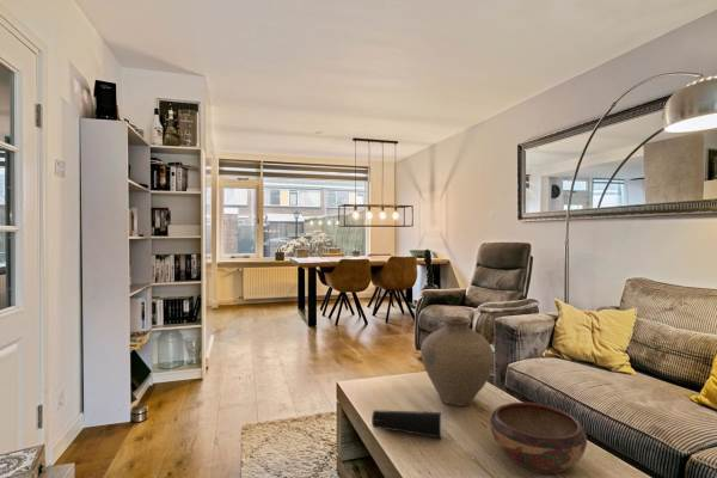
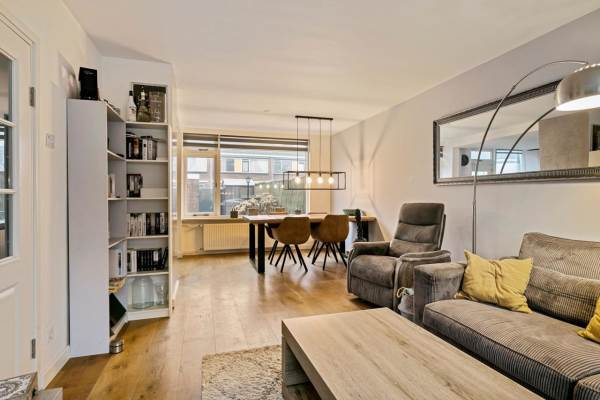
- decorative bowl [489,402,588,474]
- vase [419,315,495,407]
- speaker [370,409,443,440]
